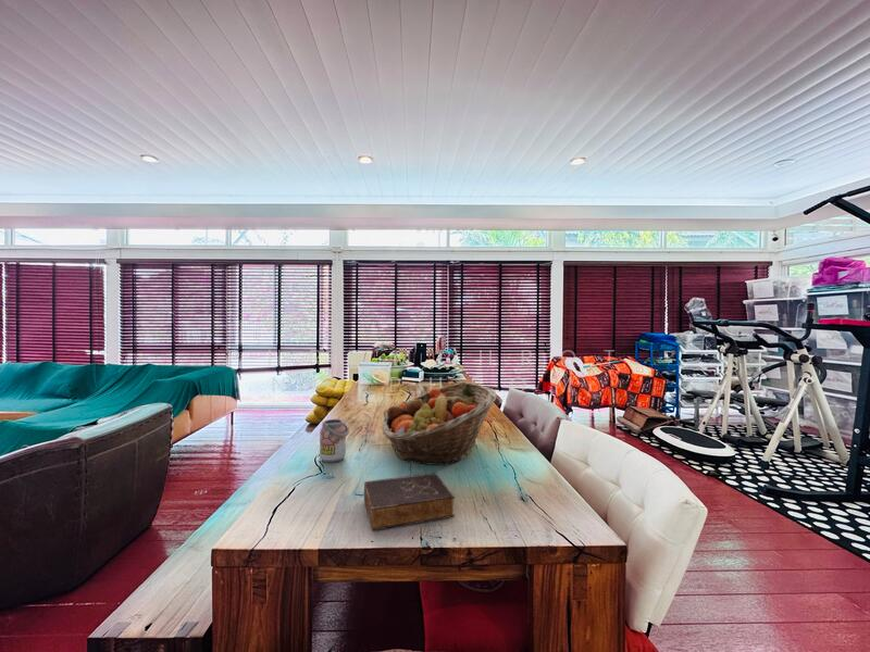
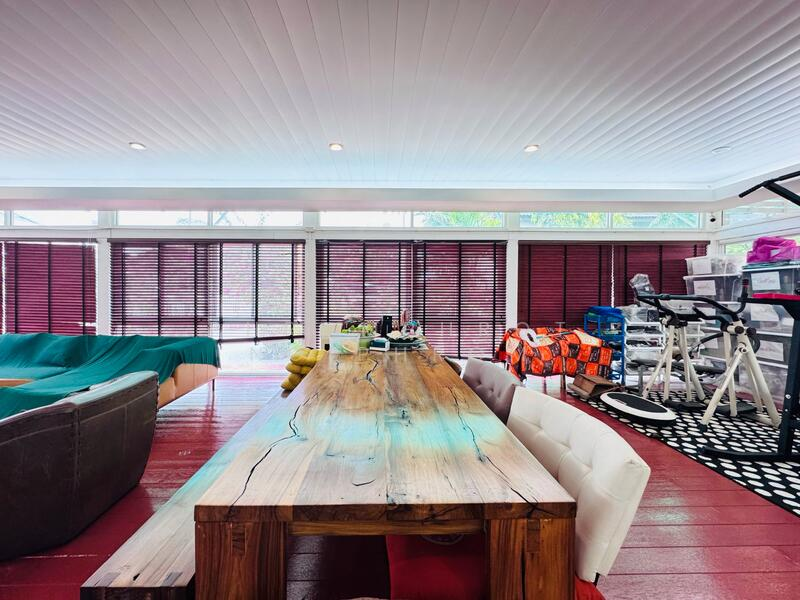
- fruit basket [381,381,498,466]
- book [363,472,456,531]
- beverage can [319,417,350,463]
